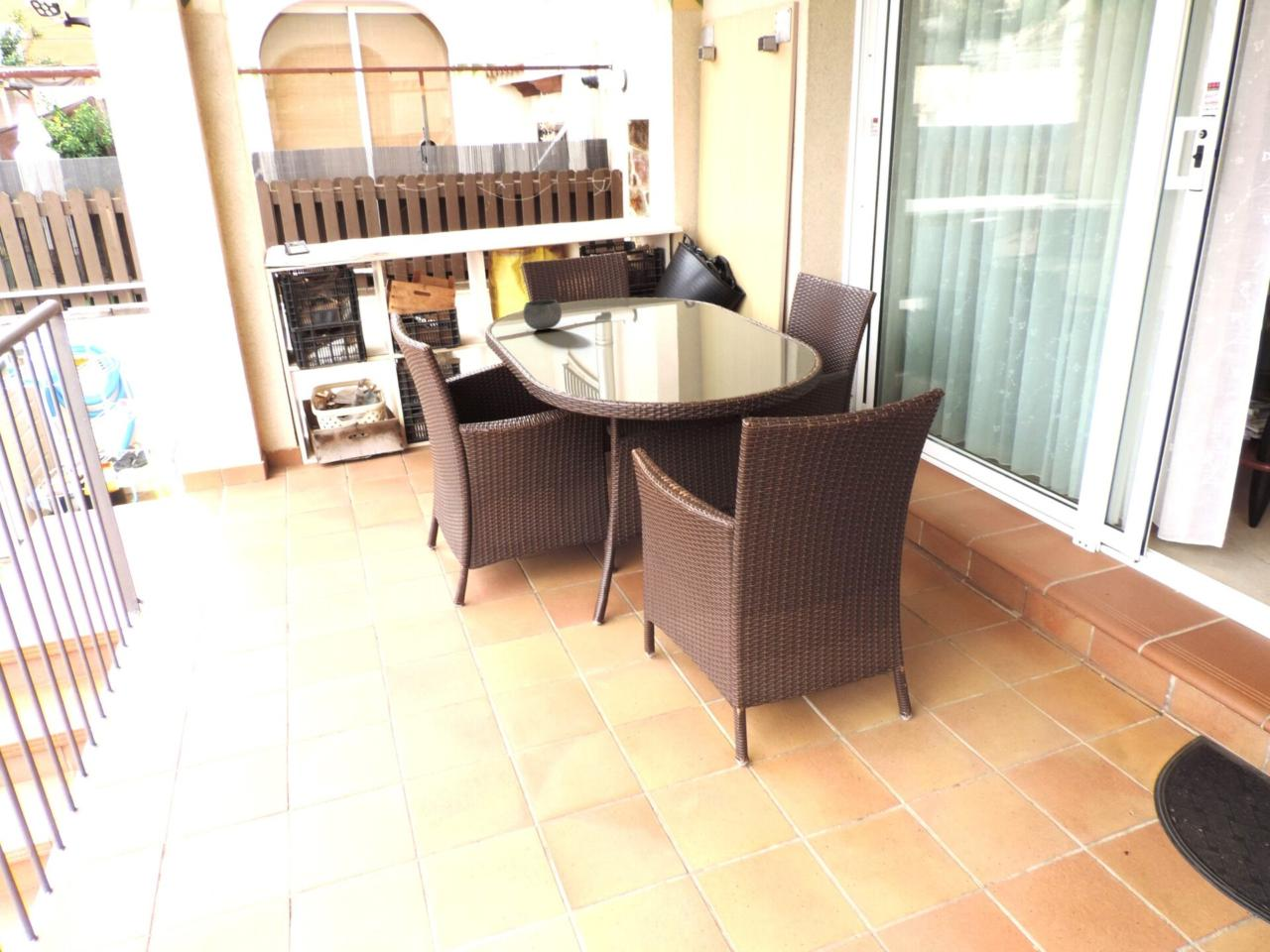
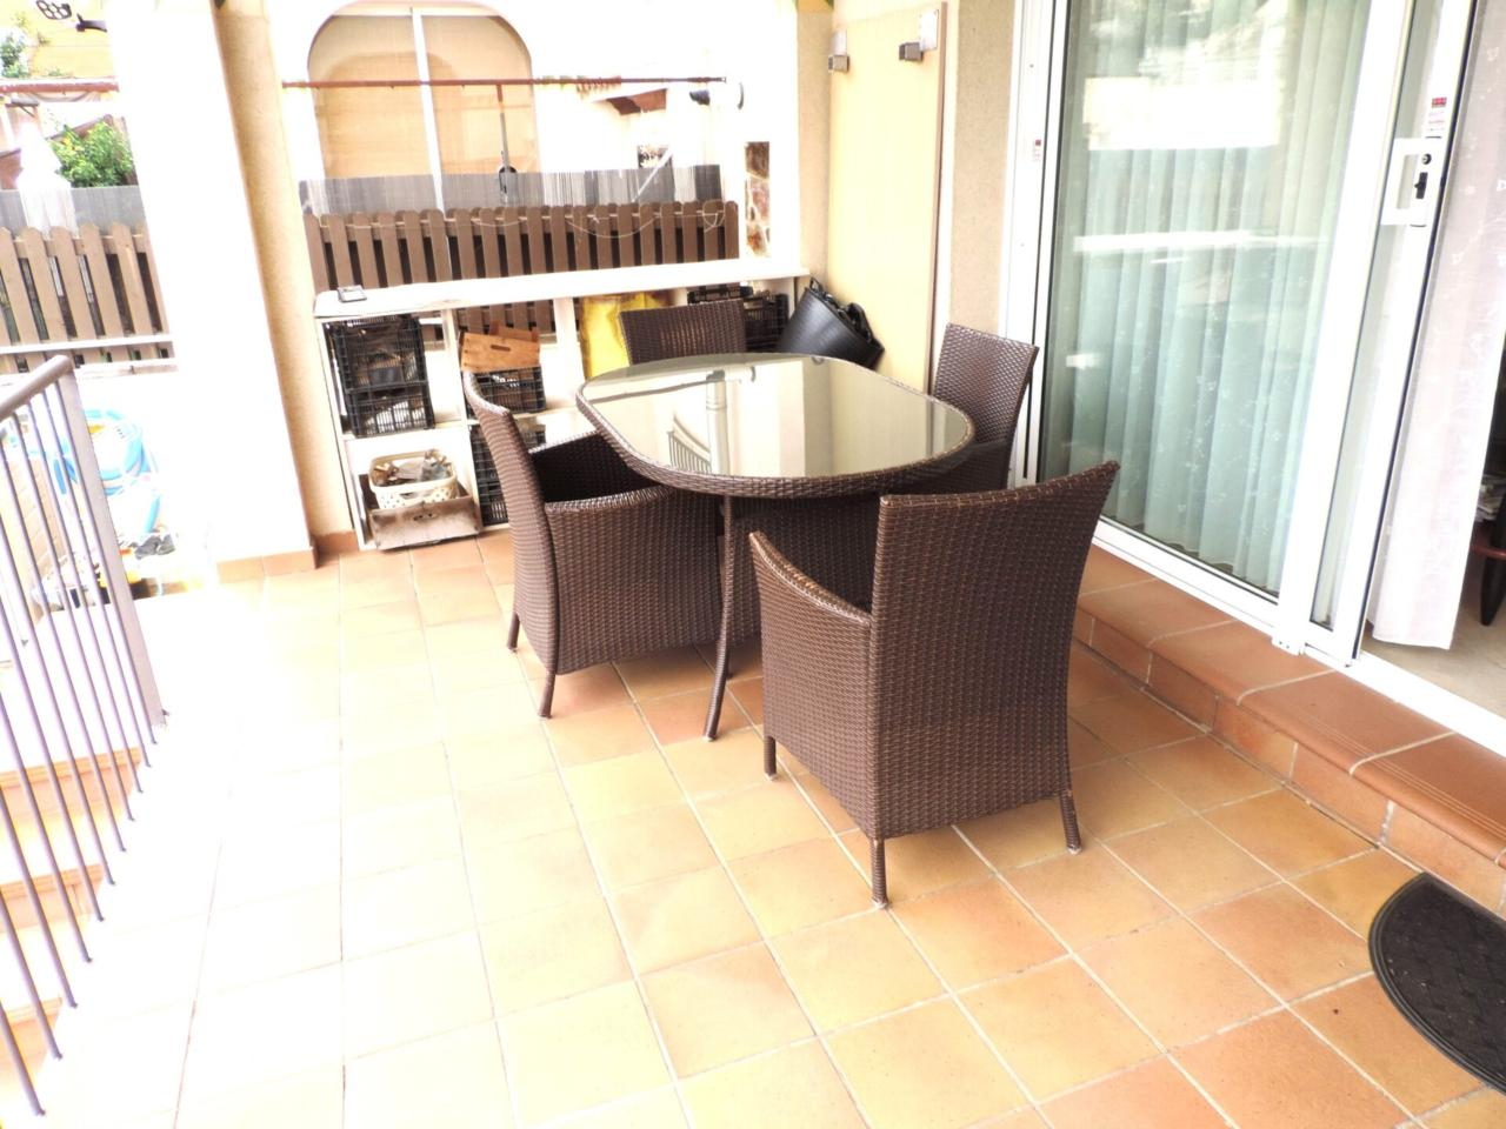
- bowl [522,298,563,331]
